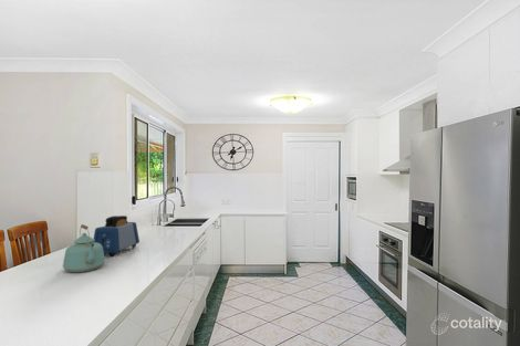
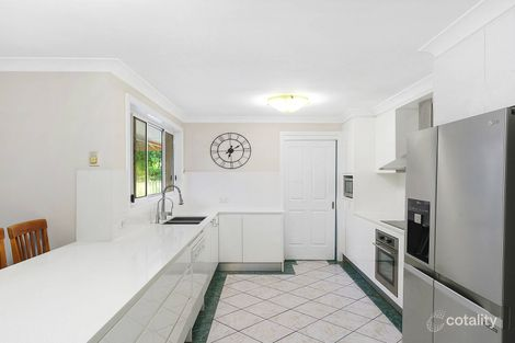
- kettle [62,223,106,273]
- toaster [93,214,141,258]
